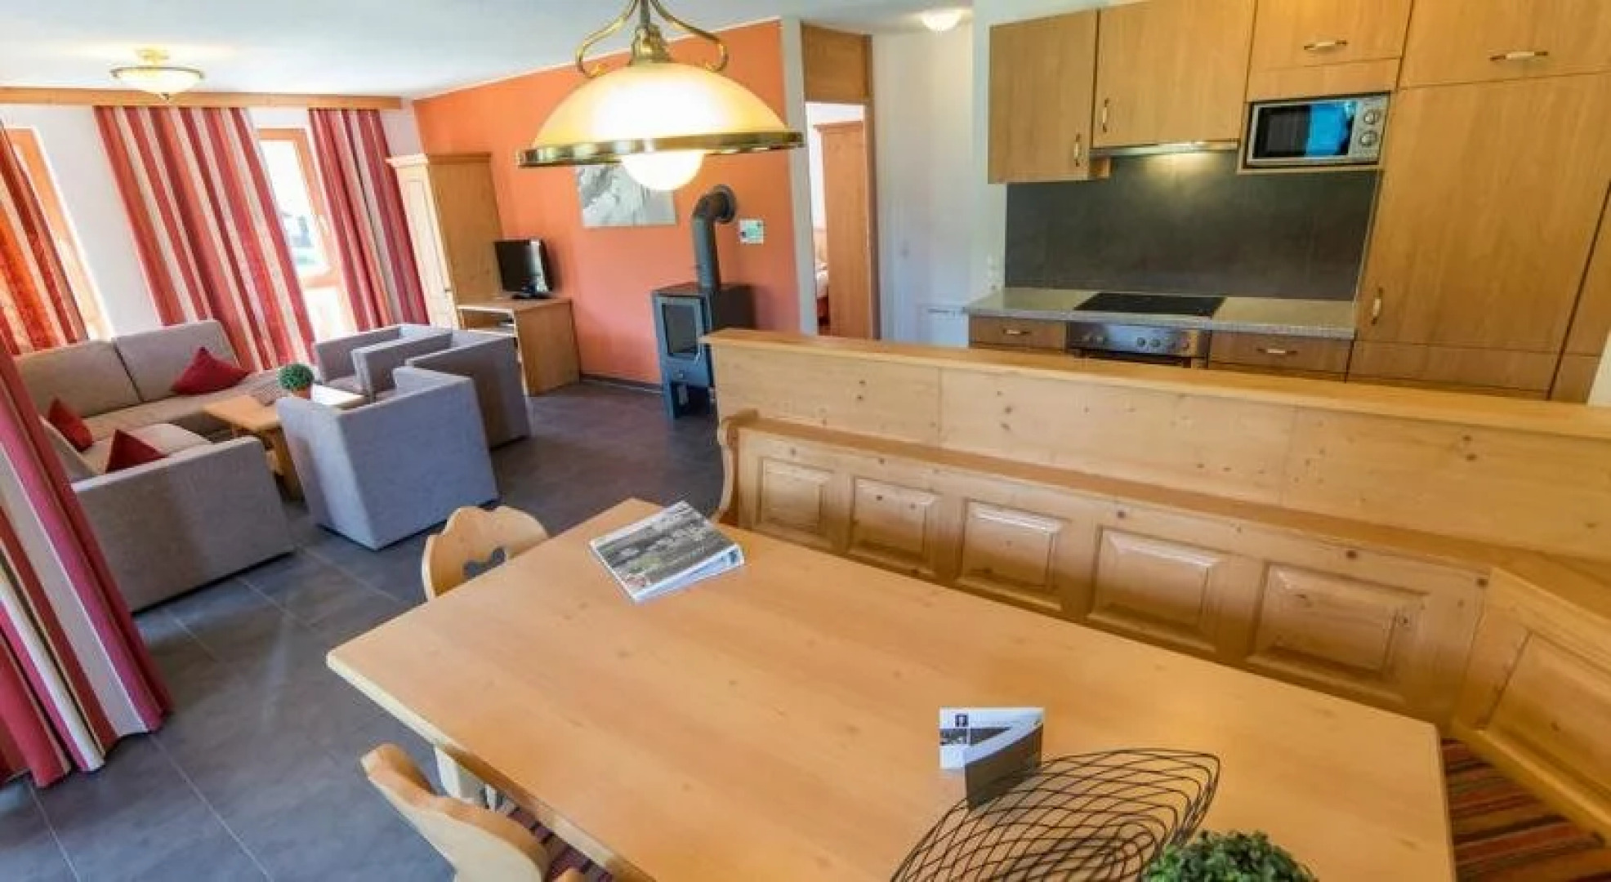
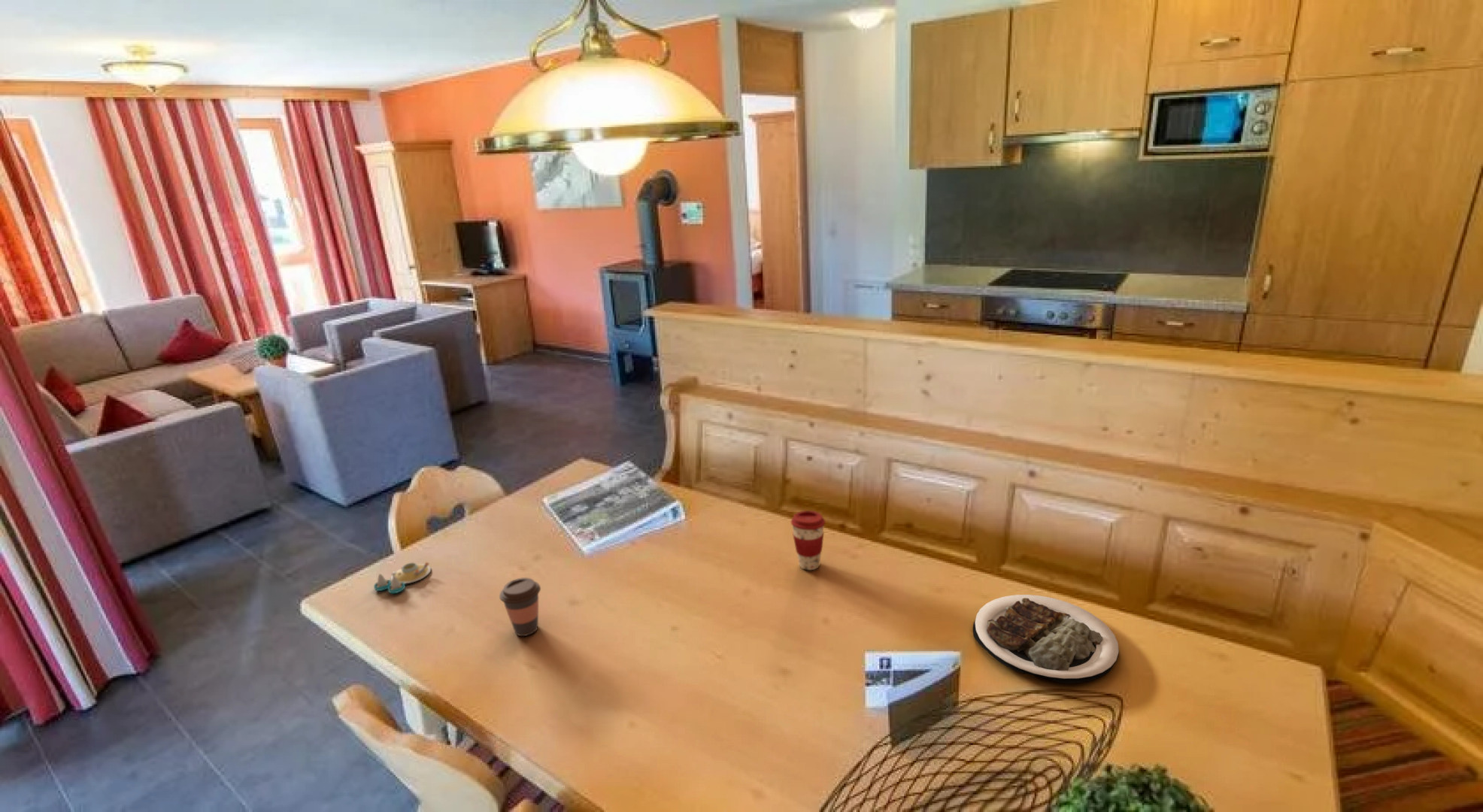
+ coffee cup [499,577,541,637]
+ salt and pepper shaker set [373,562,432,594]
+ plate [972,594,1120,684]
+ coffee cup [790,510,826,571]
